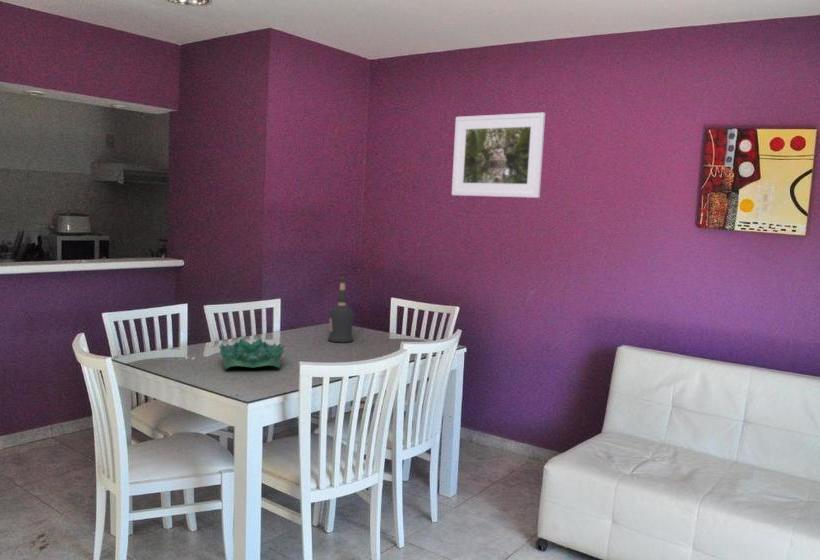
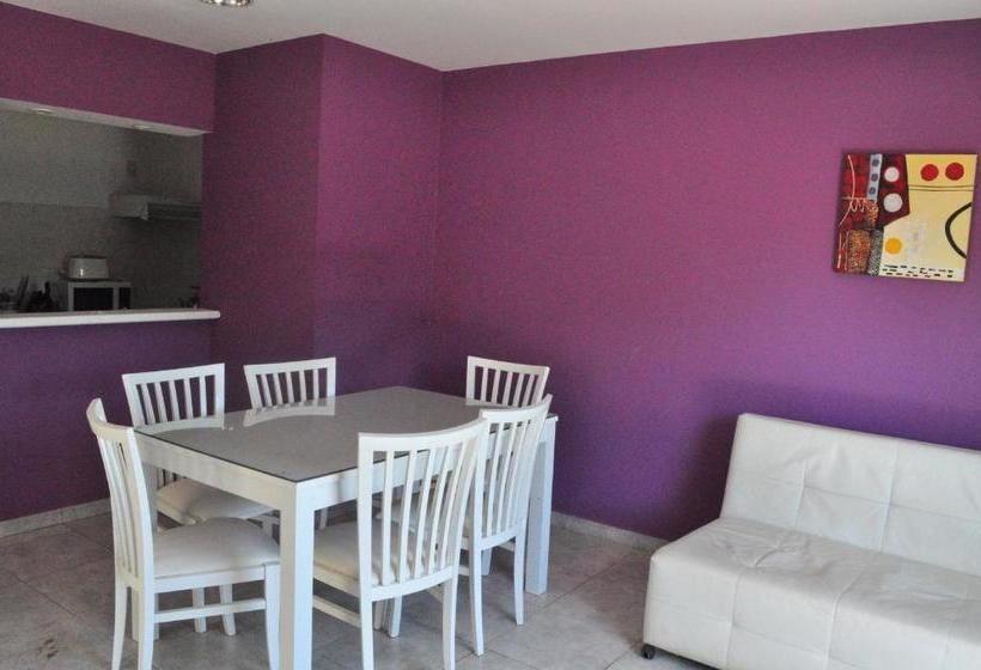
- decorative bowl [218,337,285,370]
- liquor bottle [327,276,355,343]
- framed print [451,111,546,199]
